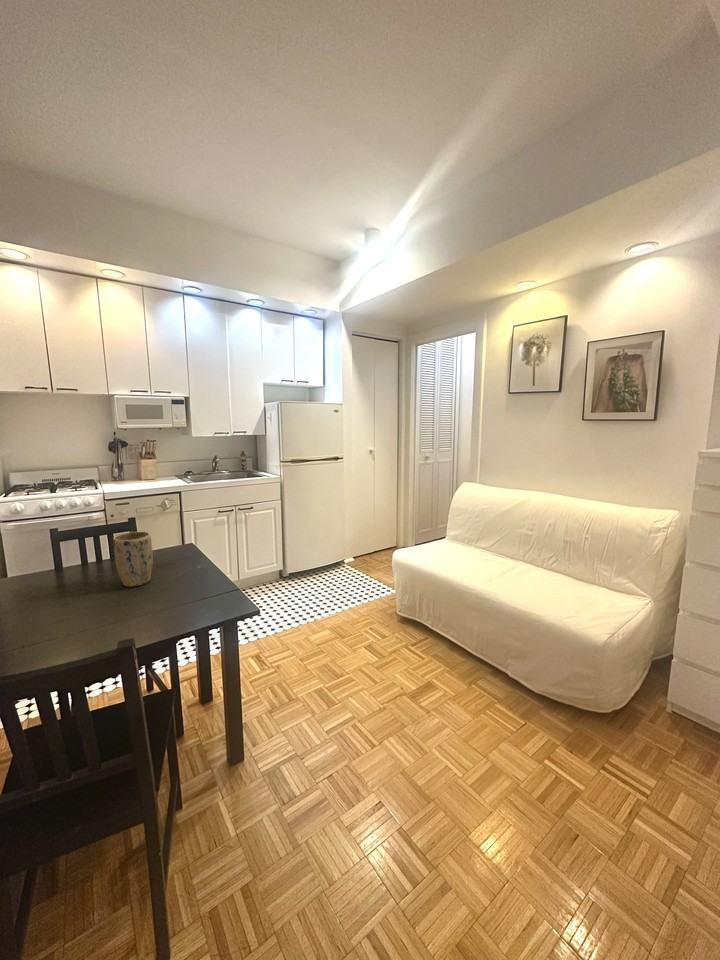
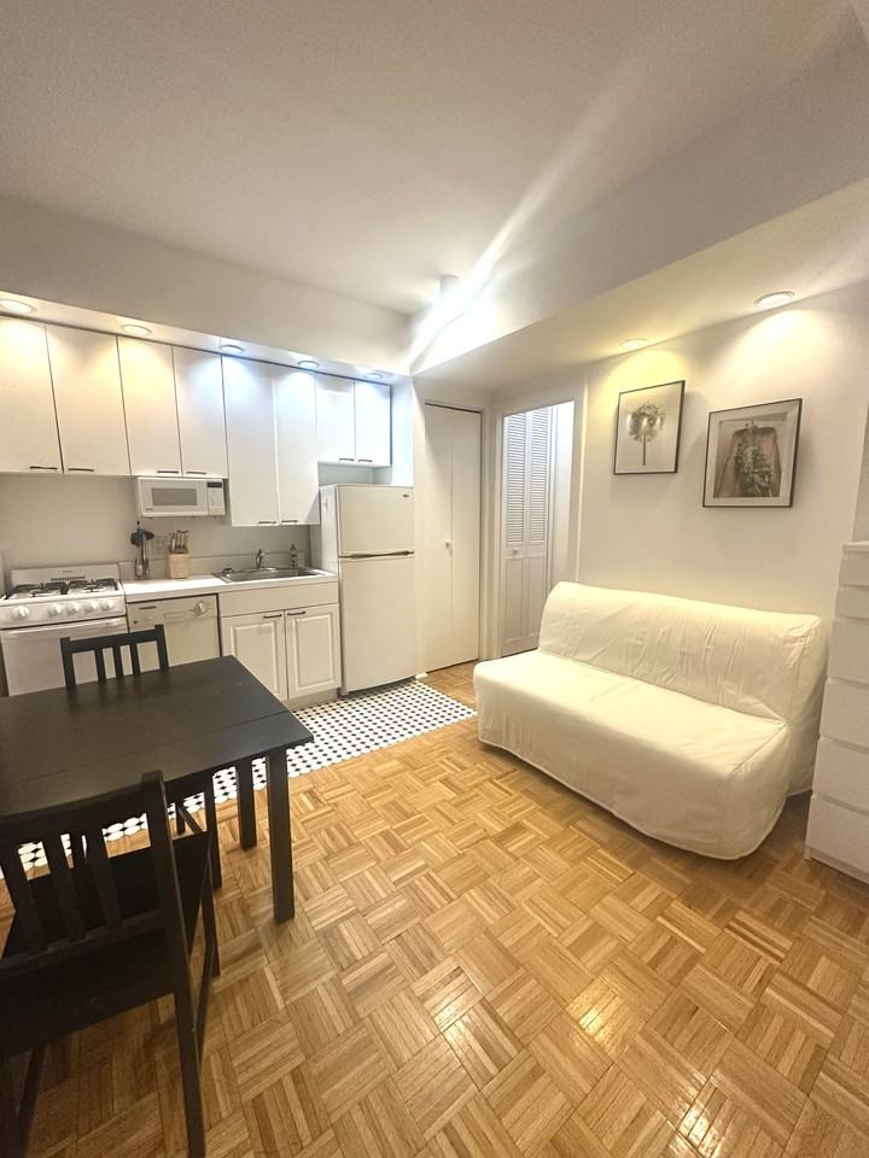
- plant pot [112,531,154,588]
